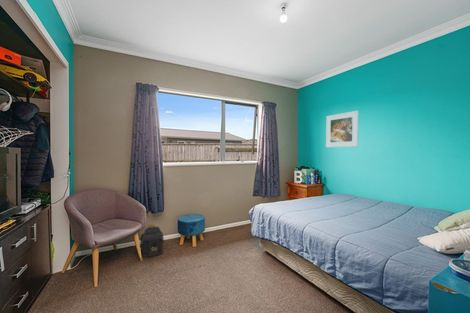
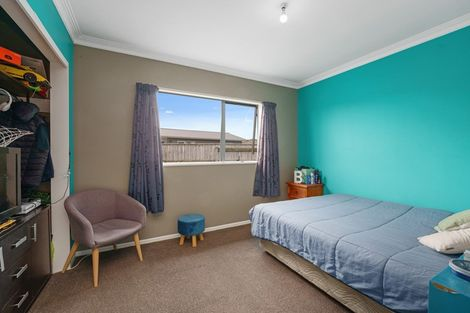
- backpack [139,223,165,258]
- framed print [325,110,360,148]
